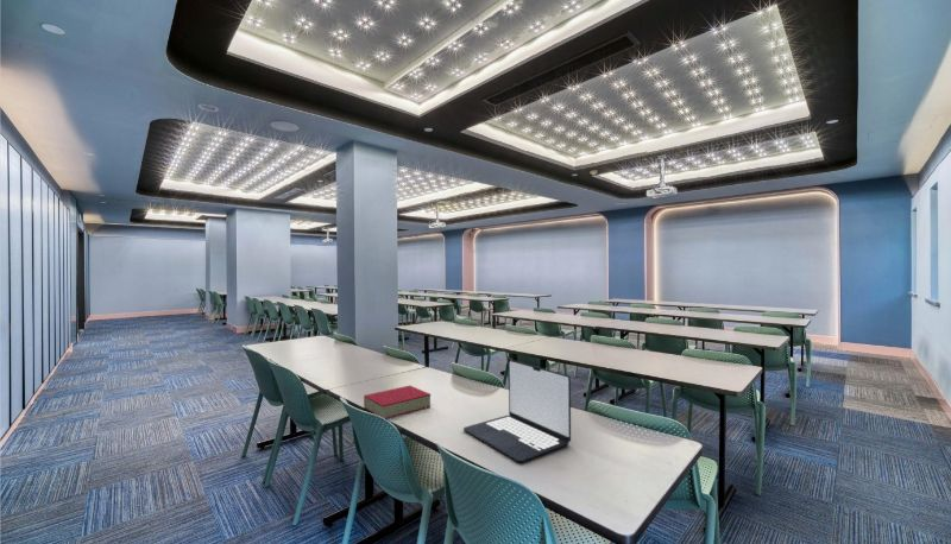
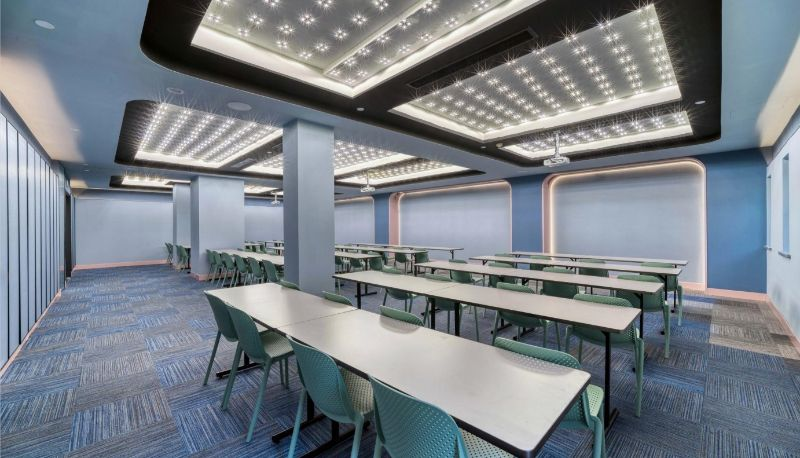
- laptop [462,359,572,463]
- book [363,385,432,419]
